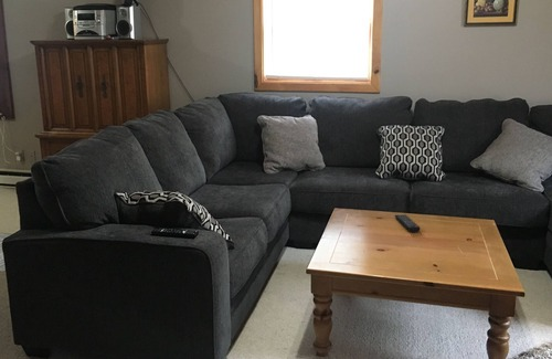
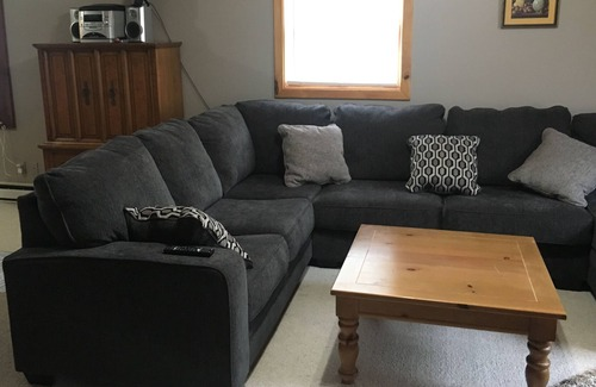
- remote control [394,213,421,233]
